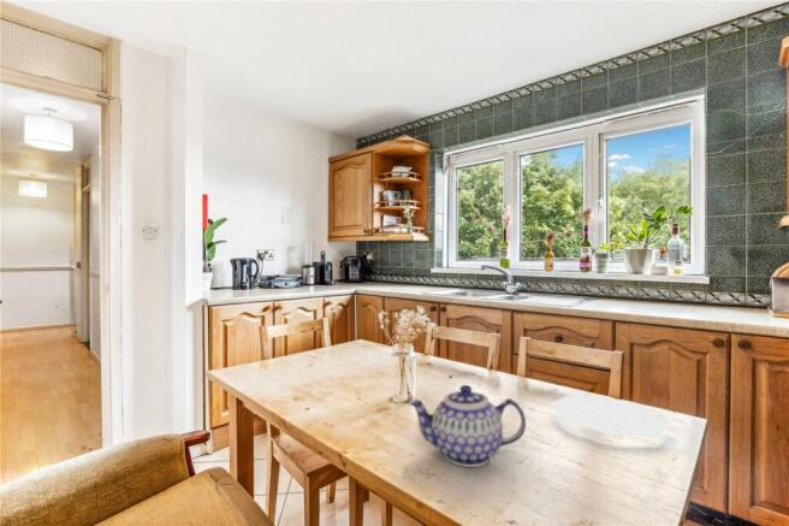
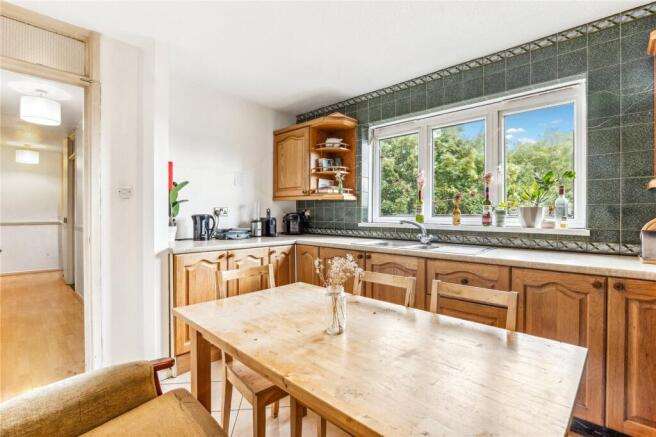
- plate [548,394,672,438]
- teapot [407,384,527,468]
